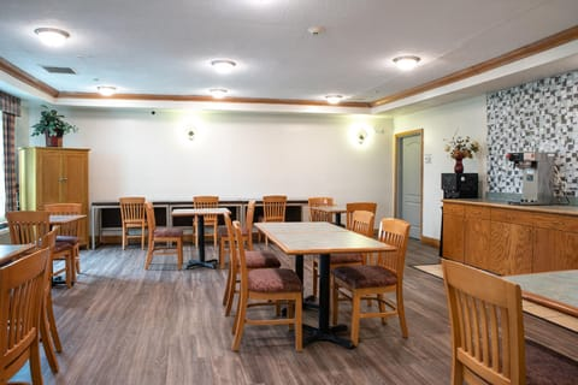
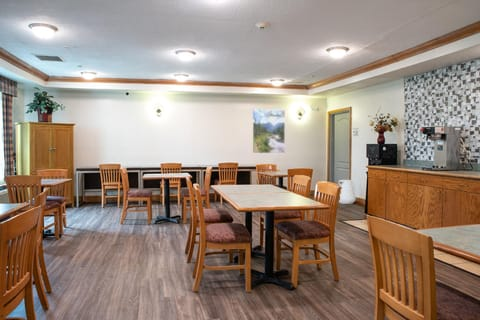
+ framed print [252,108,286,154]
+ trash can [337,179,357,205]
